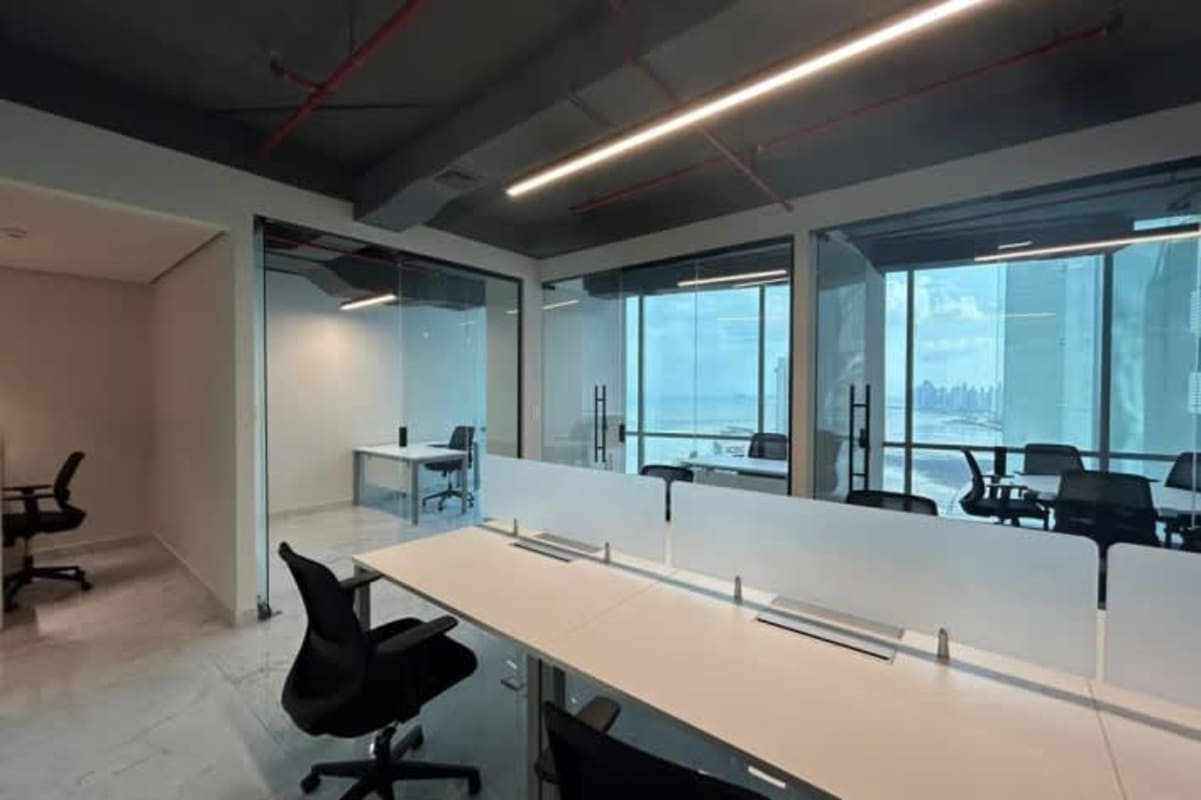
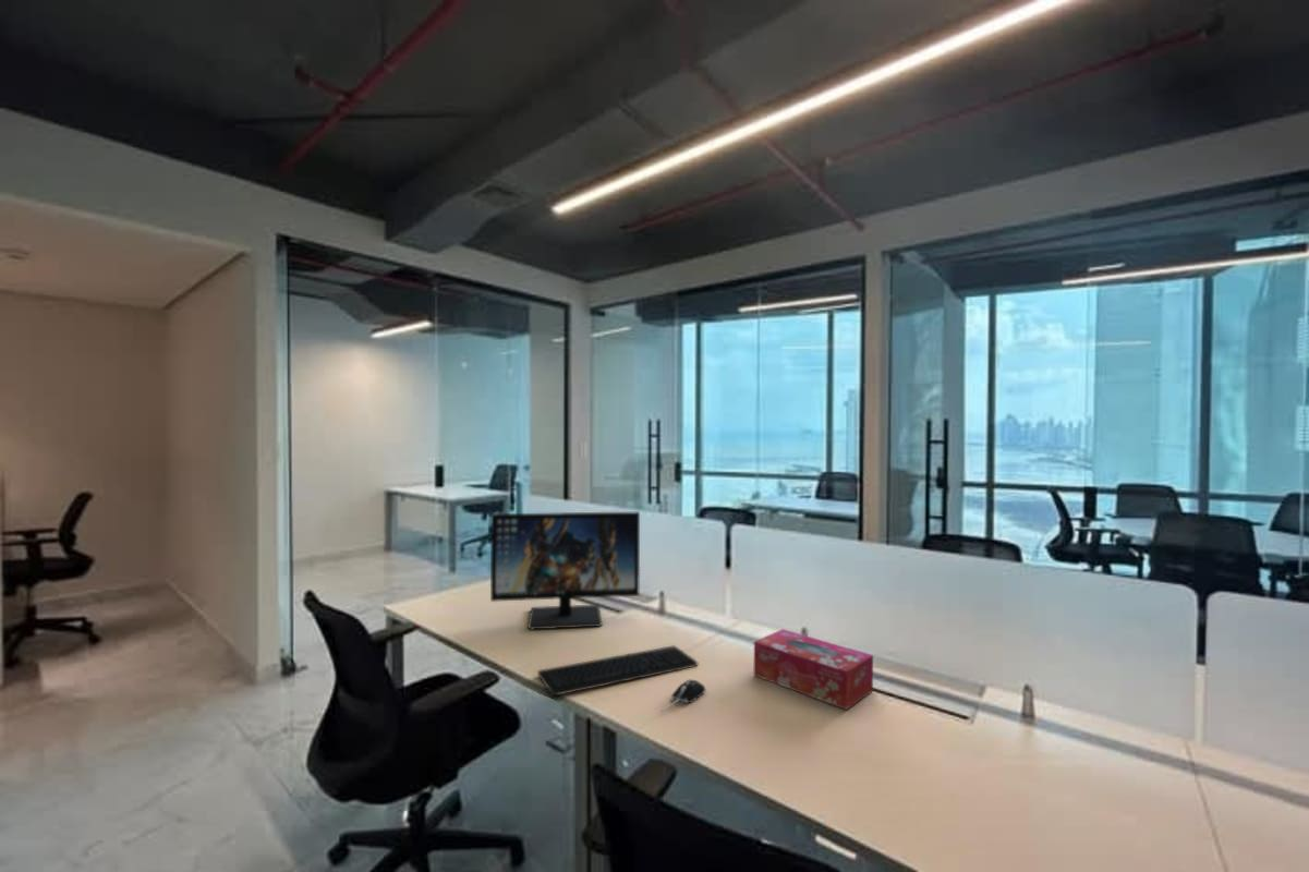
+ computer mouse [660,678,706,713]
+ computer monitor [489,510,641,630]
+ keyboard [536,644,699,697]
+ tissue box [753,628,874,711]
